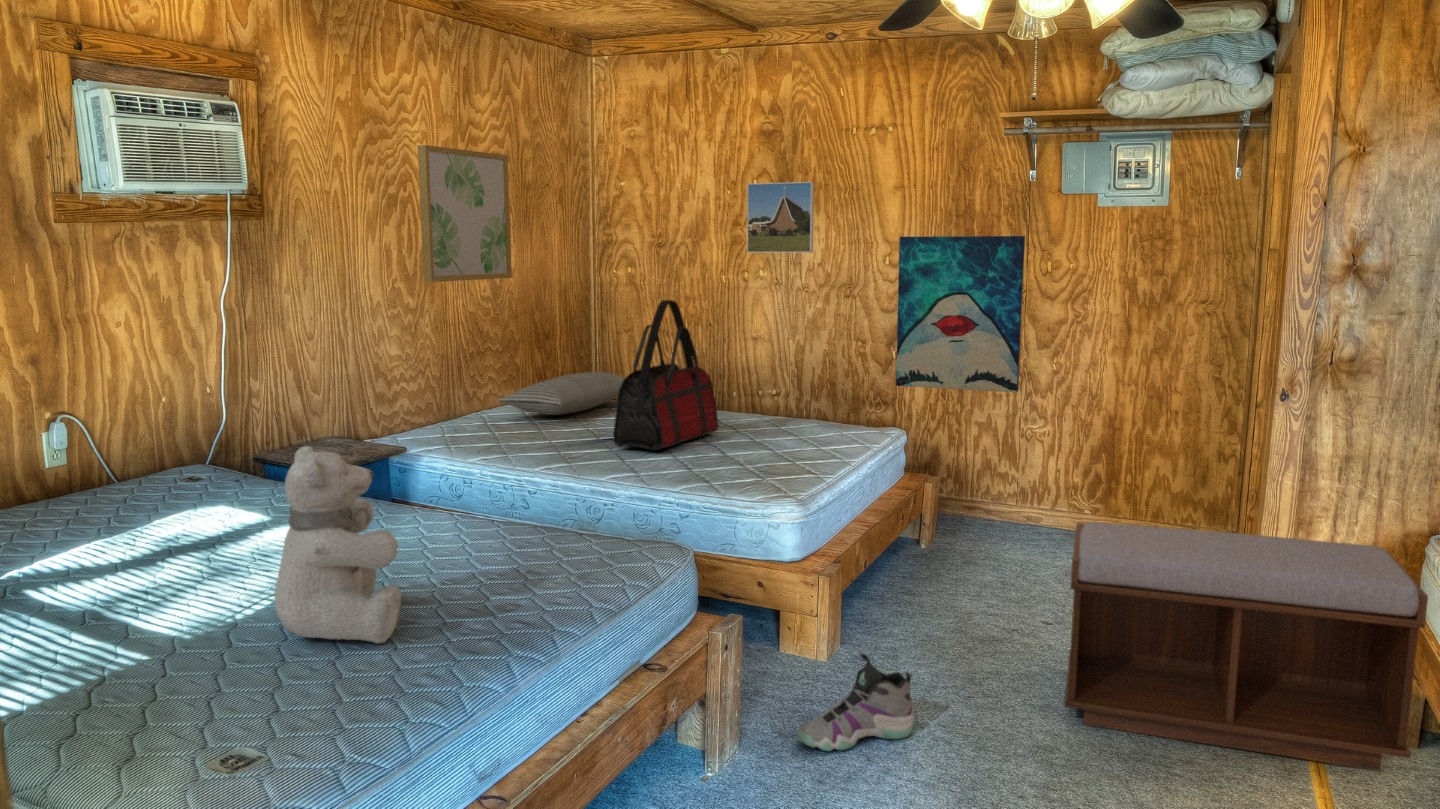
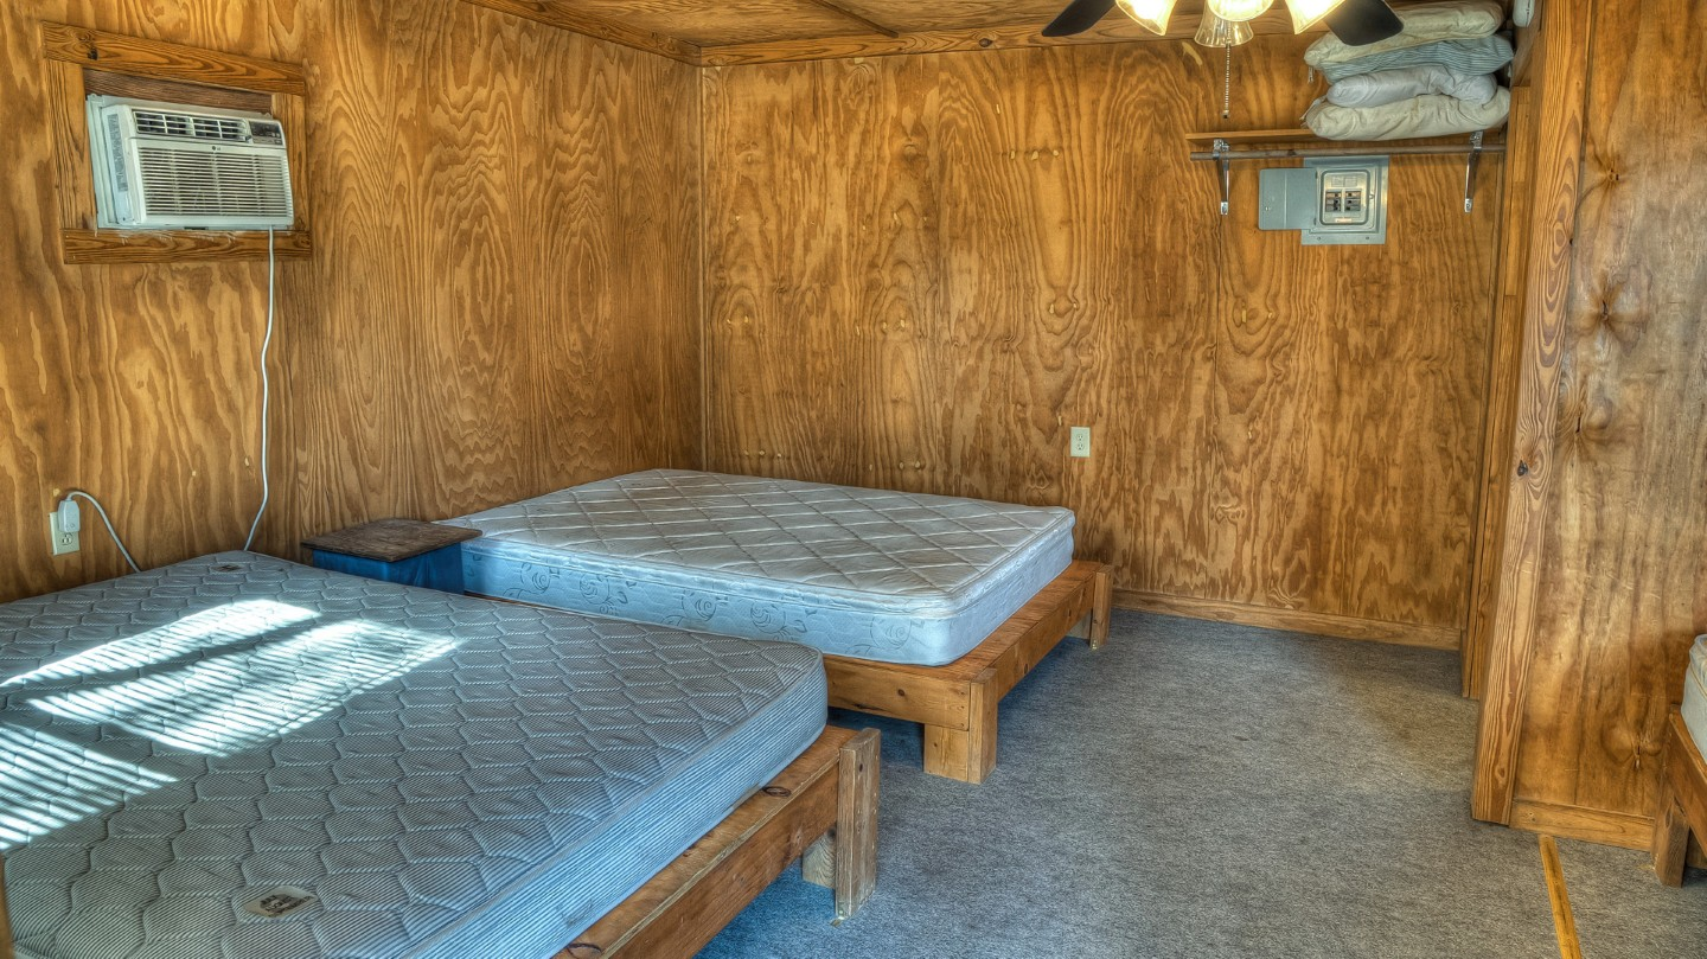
- wall art [895,235,1026,394]
- bench [1063,521,1429,772]
- wall art [416,144,513,283]
- pillow [496,371,626,416]
- teddy bear [273,445,402,644]
- duffel bag [612,299,719,451]
- sneaker [796,652,915,752]
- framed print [746,181,815,254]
